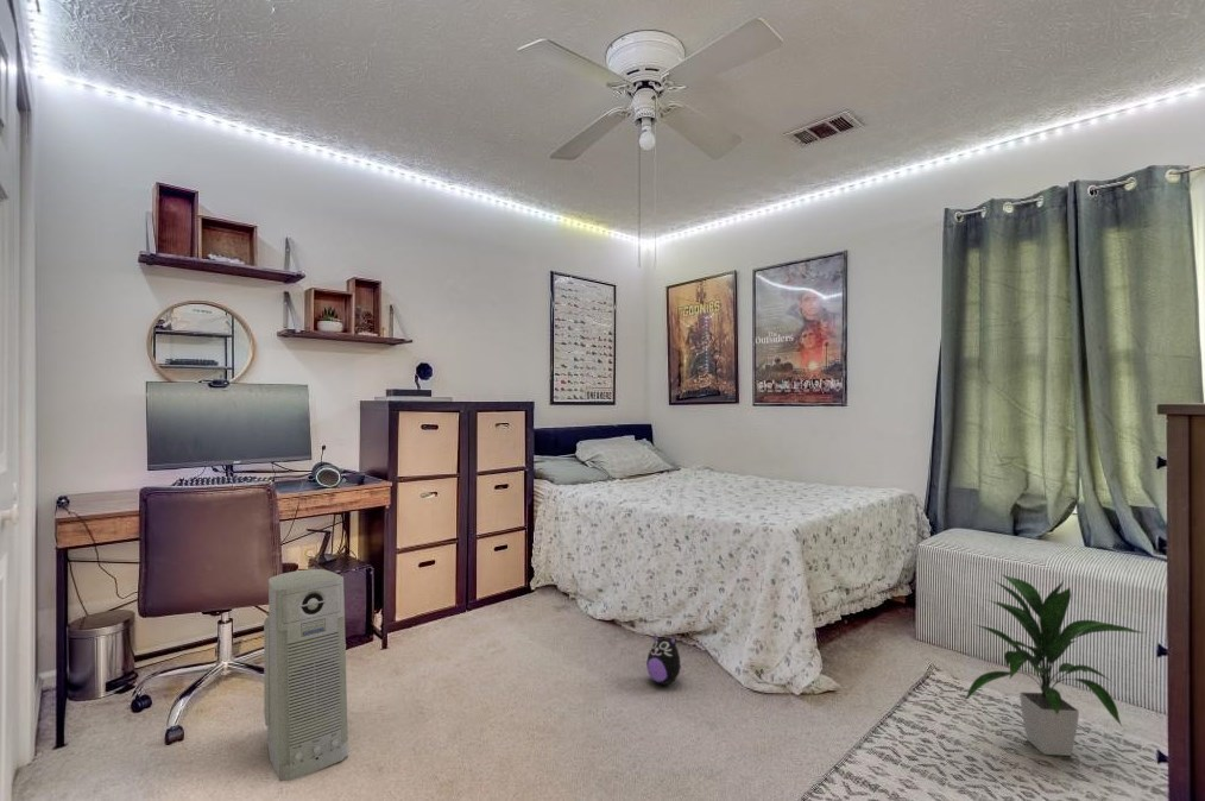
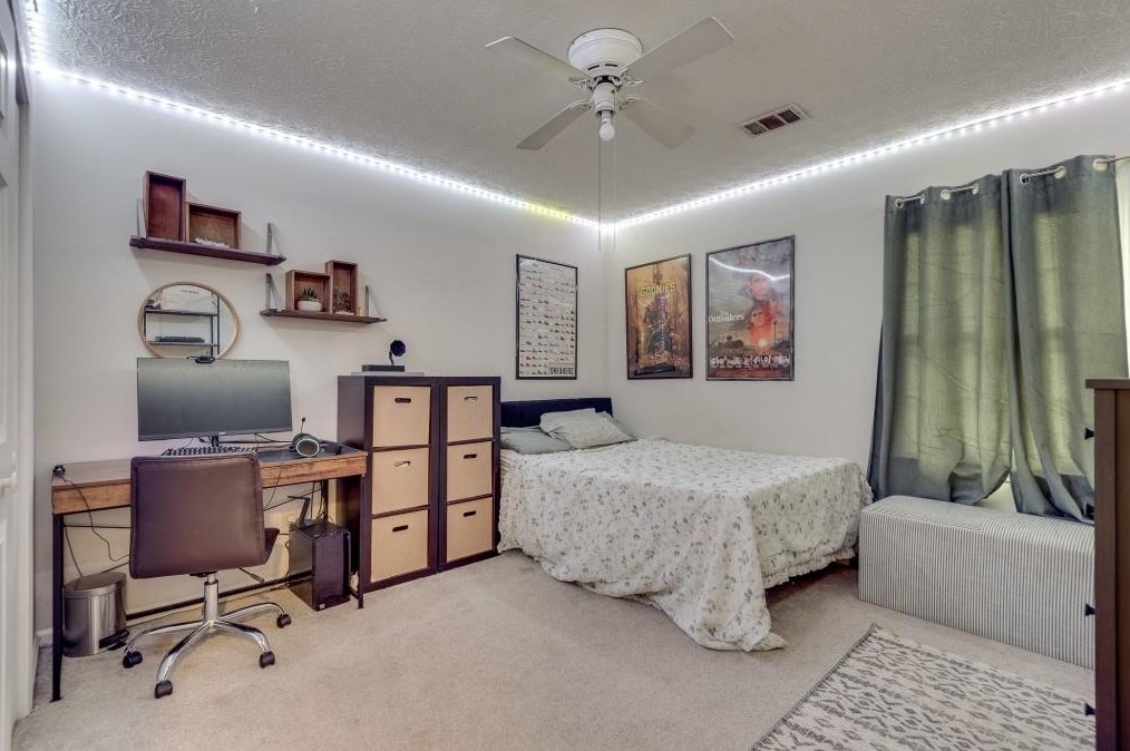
- indoor plant [963,573,1147,757]
- air purifier [263,568,349,782]
- plush toy [645,633,688,686]
